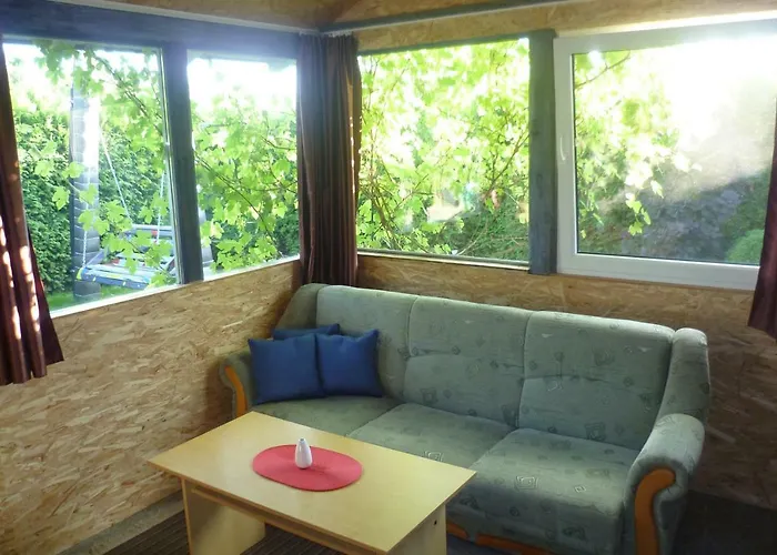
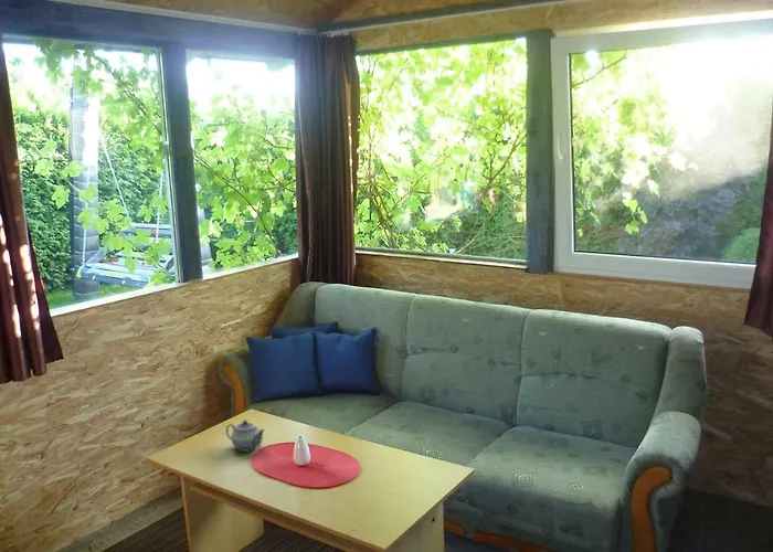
+ teapot [225,420,266,453]
